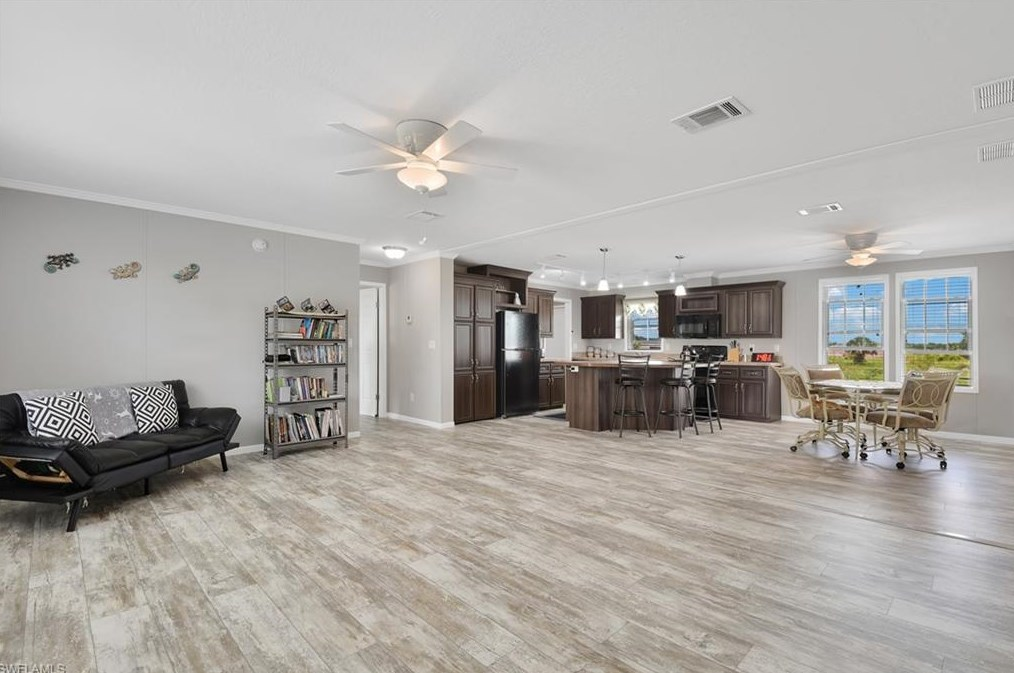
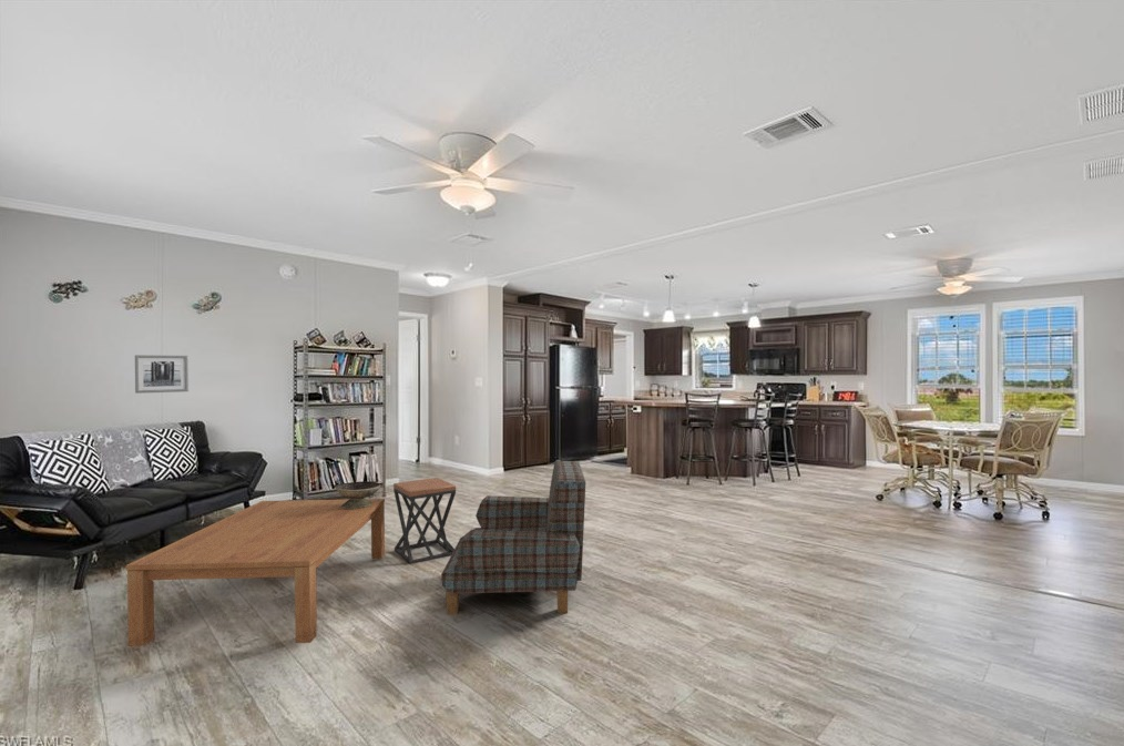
+ decorative bowl [334,480,381,509]
+ wall art [134,354,190,395]
+ armchair [440,460,586,615]
+ stool [392,477,457,565]
+ coffee table [125,498,386,647]
